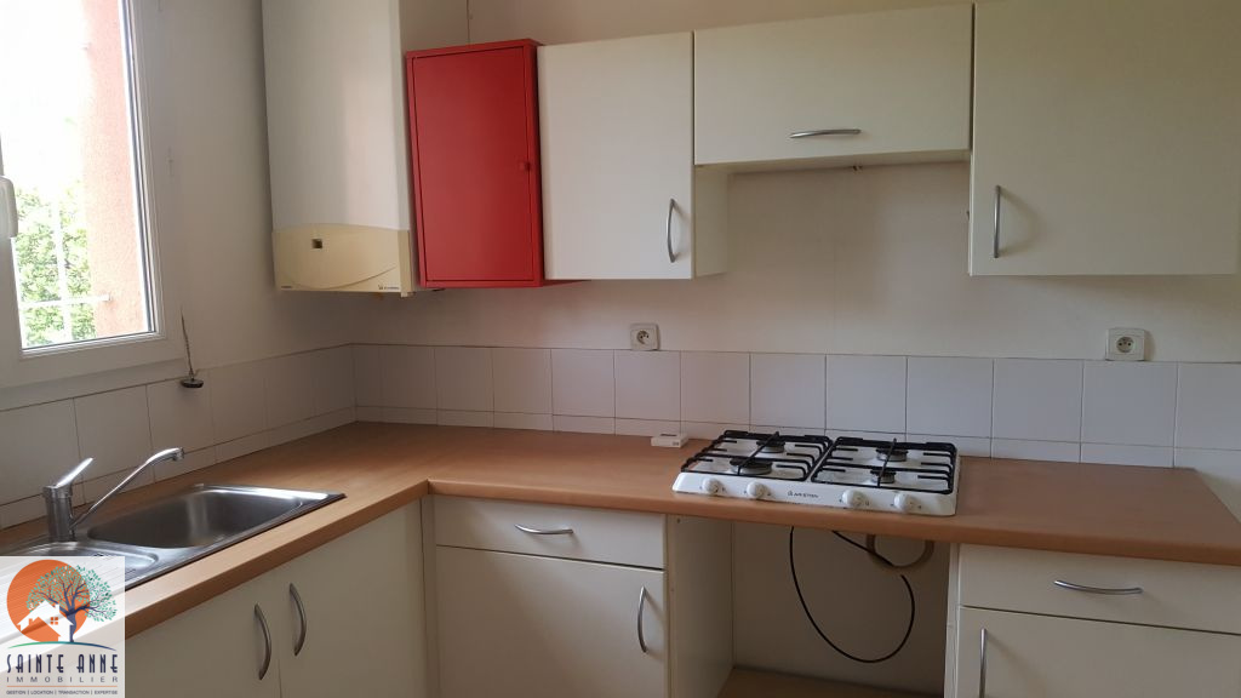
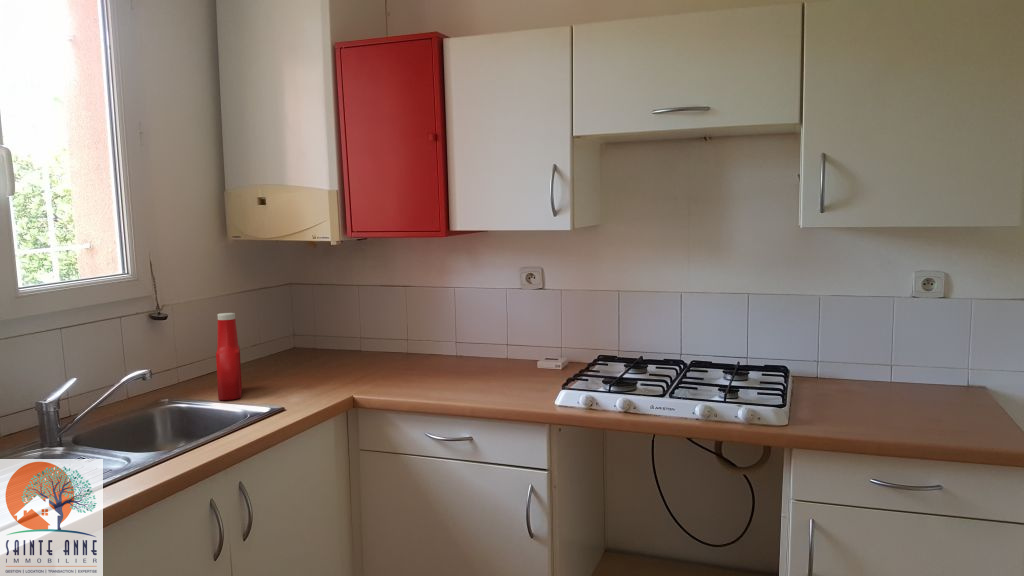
+ soap bottle [215,312,243,401]
